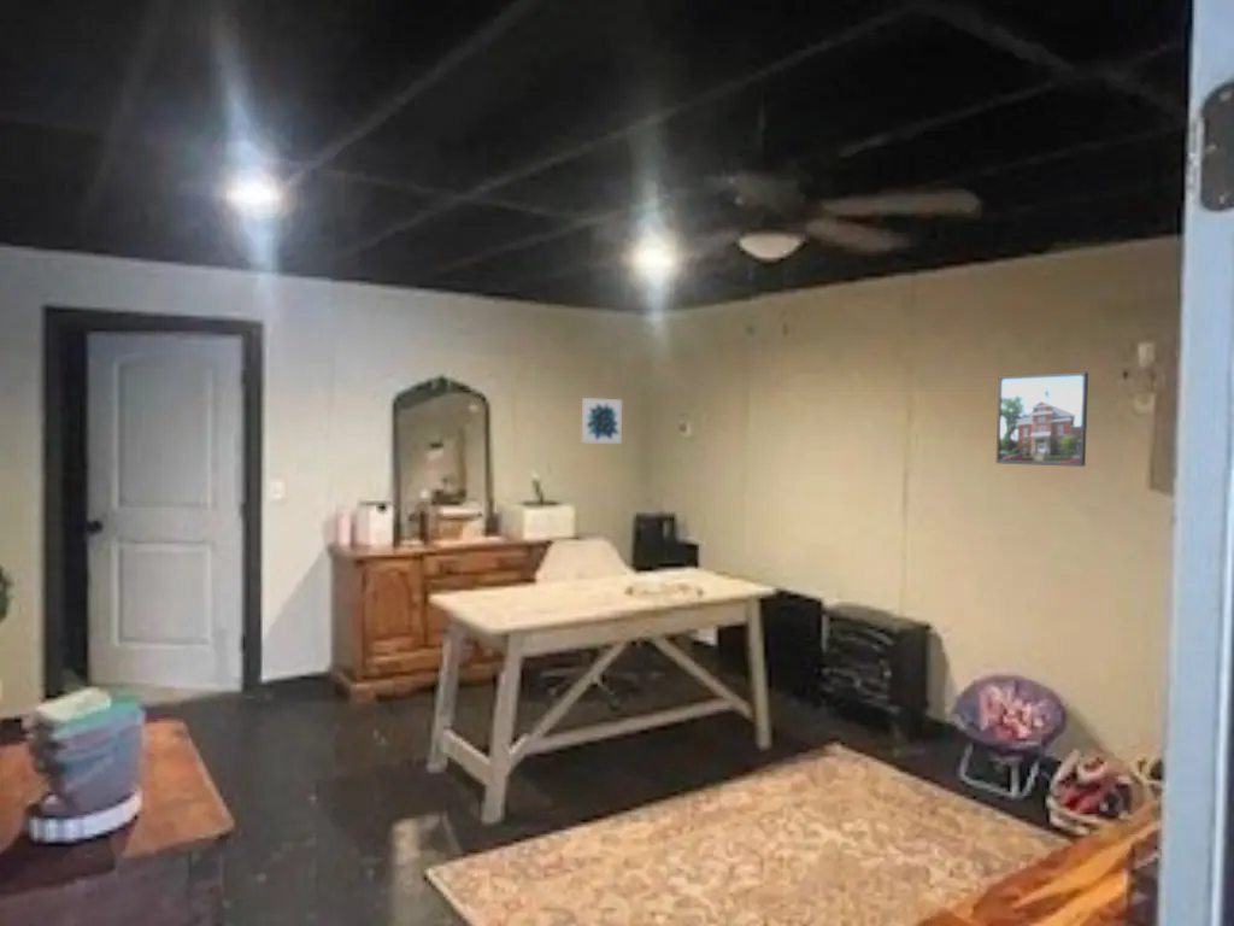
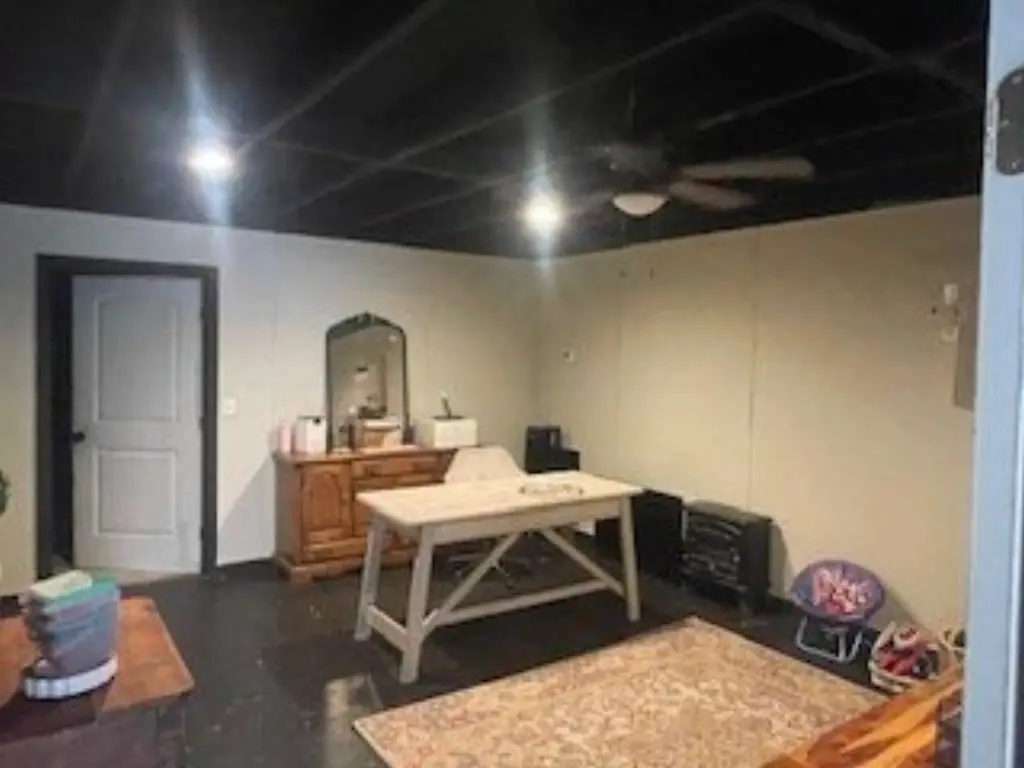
- wall art [581,397,623,445]
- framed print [995,371,1089,468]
